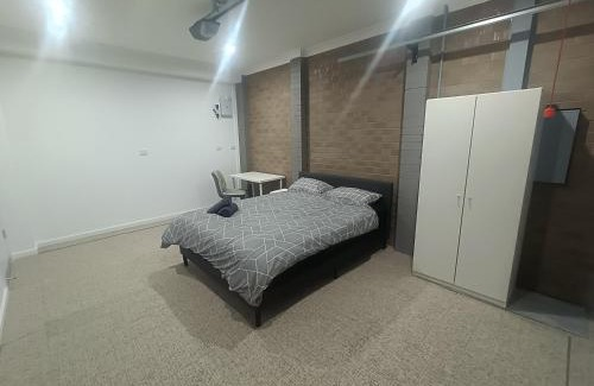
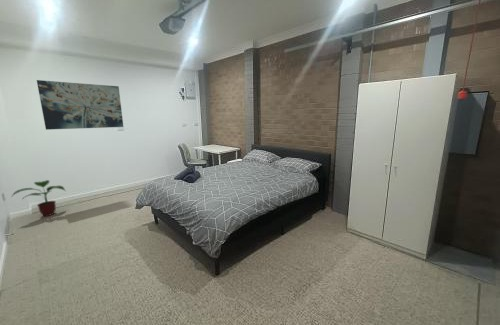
+ potted plant [11,179,67,217]
+ wall art [36,79,124,131]
